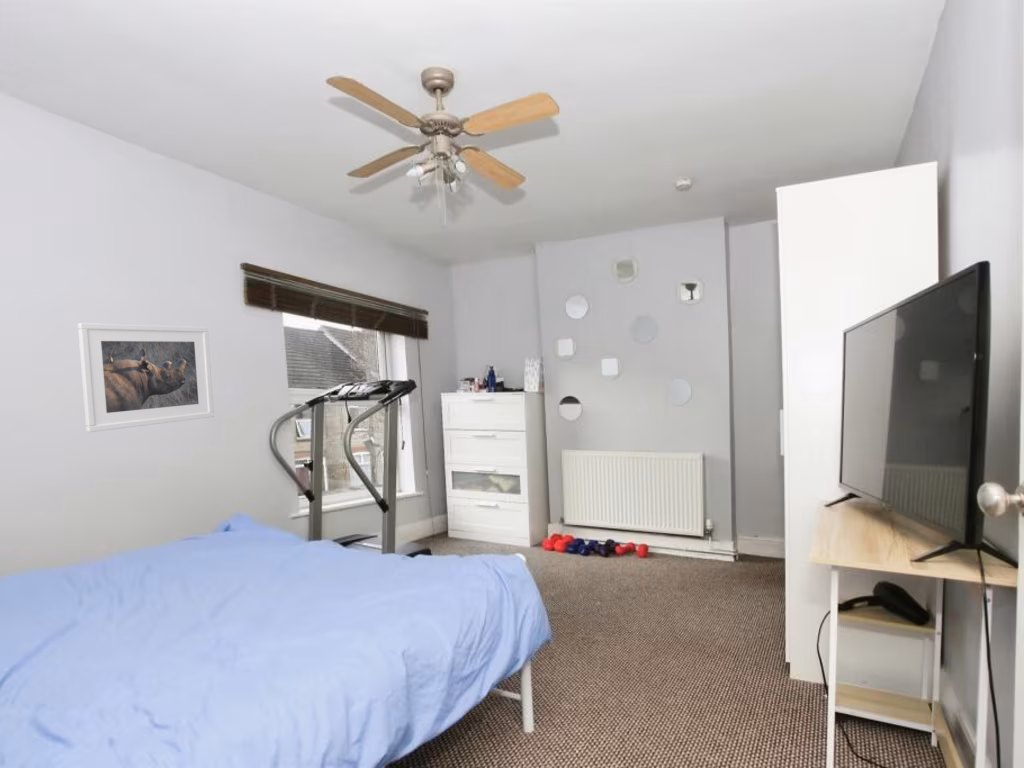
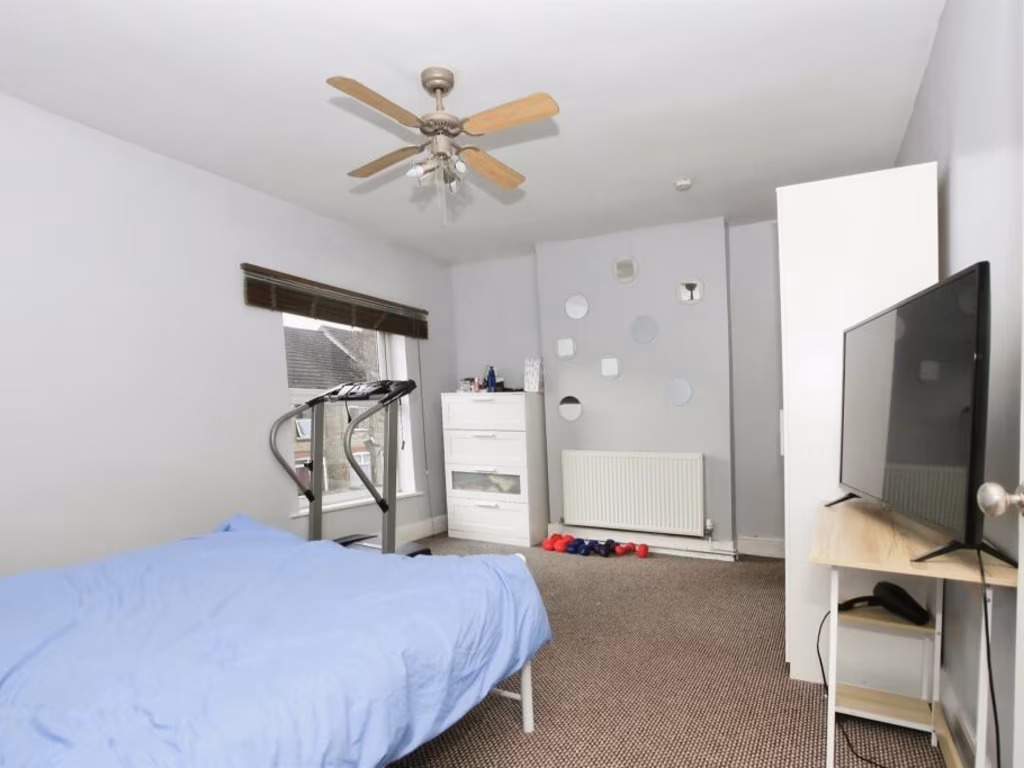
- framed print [77,322,215,433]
